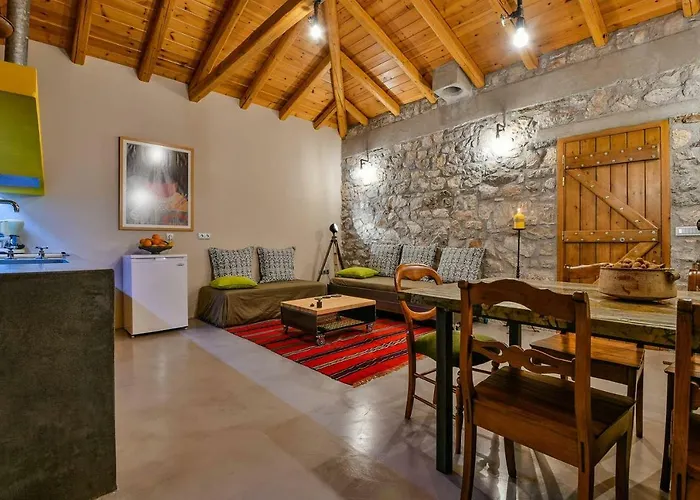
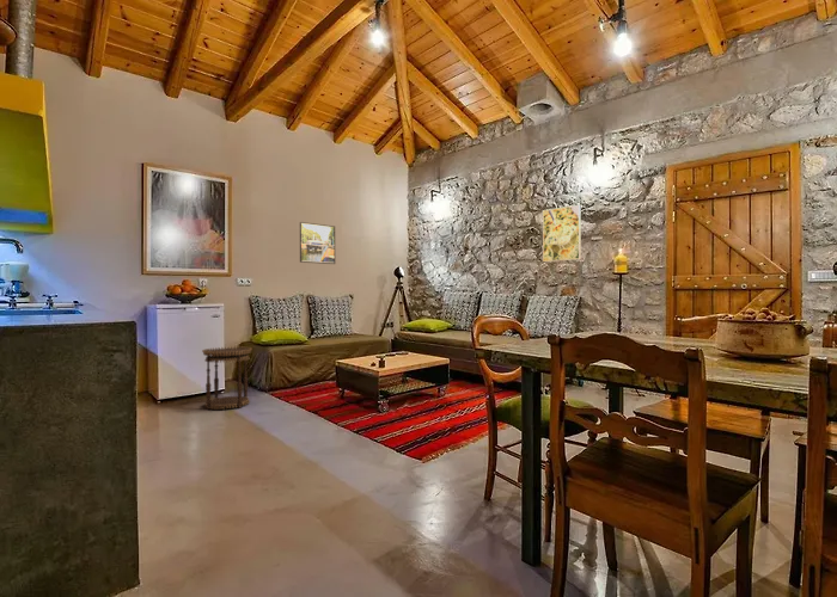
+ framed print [299,221,336,265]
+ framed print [542,203,582,263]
+ side table [201,345,253,411]
